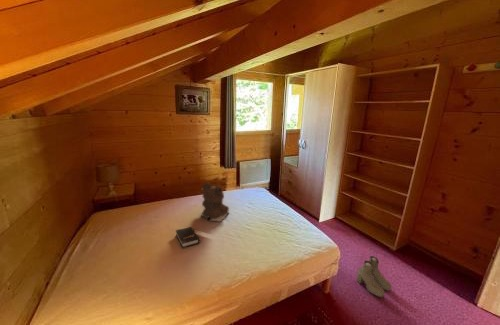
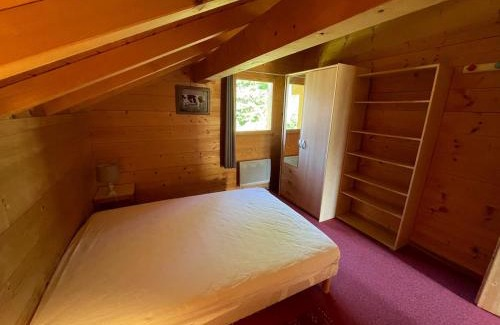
- teddy bear [200,182,231,223]
- hardback book [175,226,201,250]
- boots [356,255,392,298]
